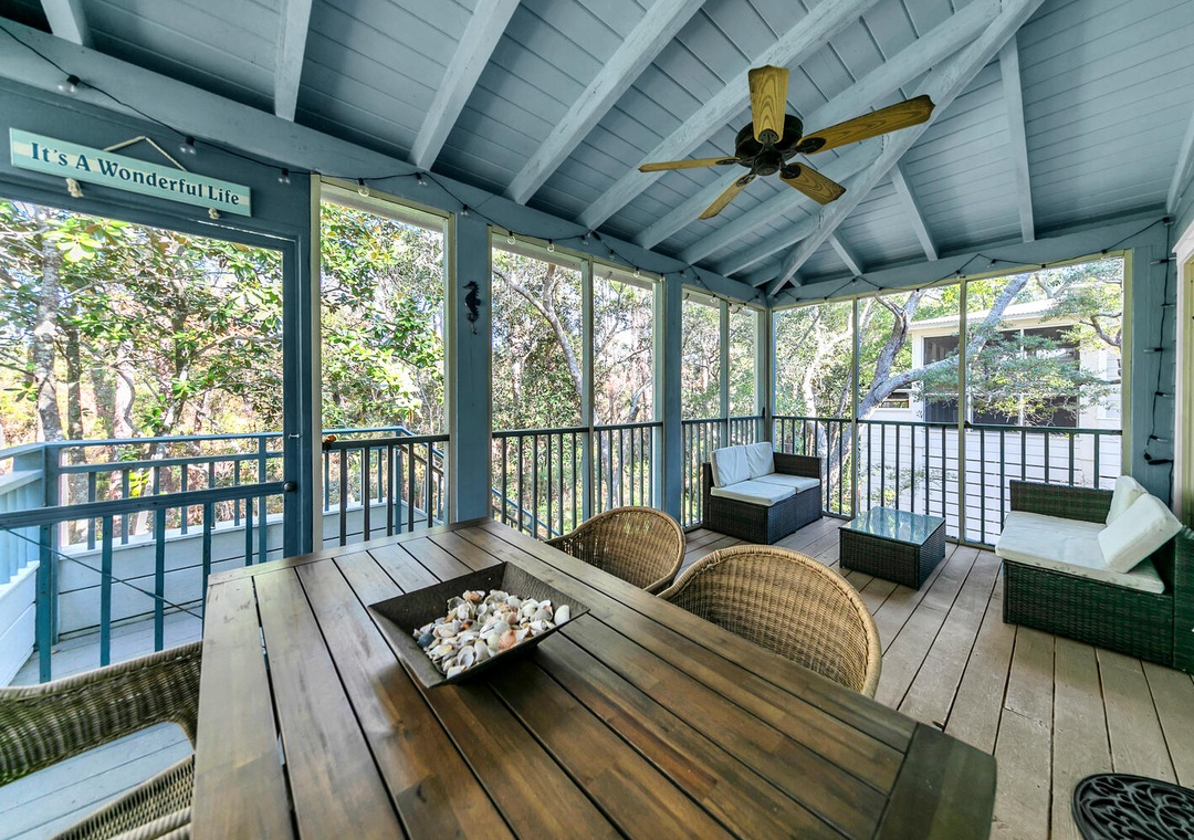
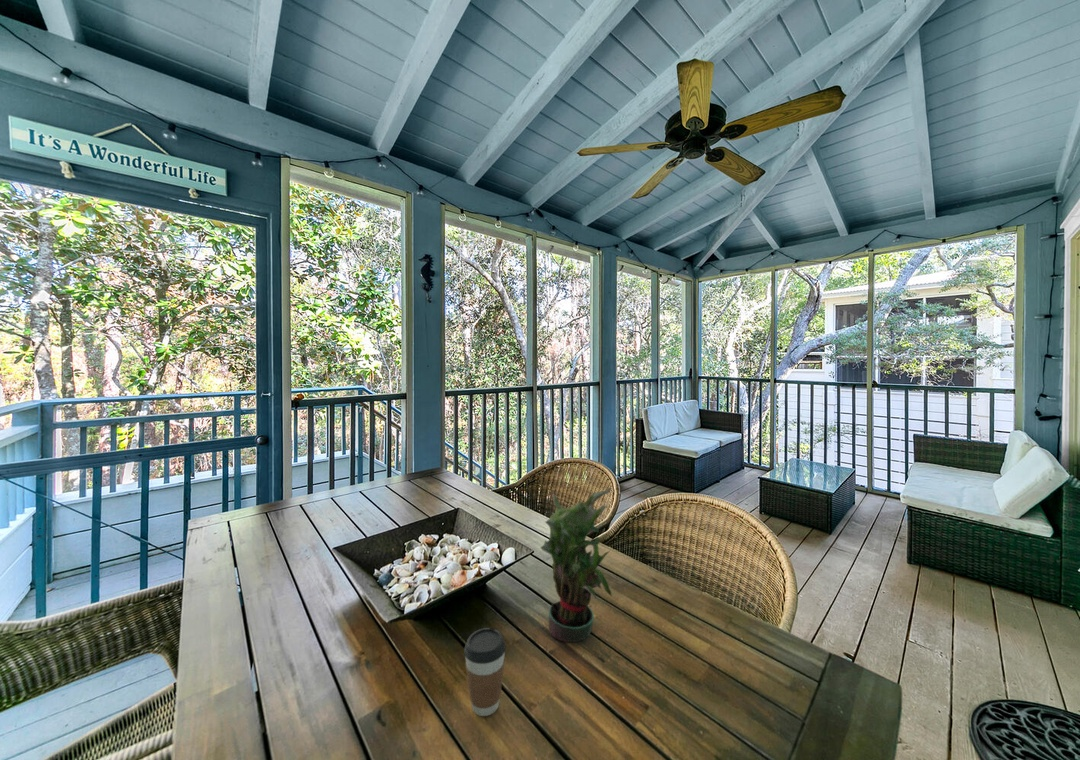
+ potted plant [540,487,613,643]
+ coffee cup [463,627,507,717]
